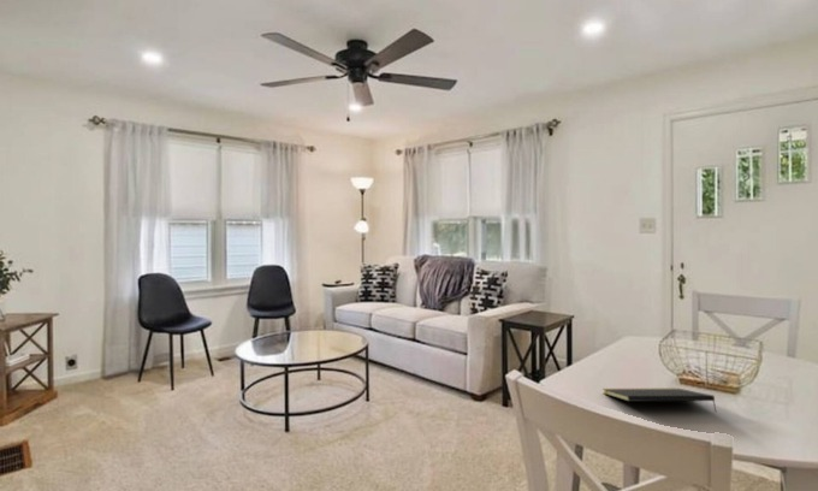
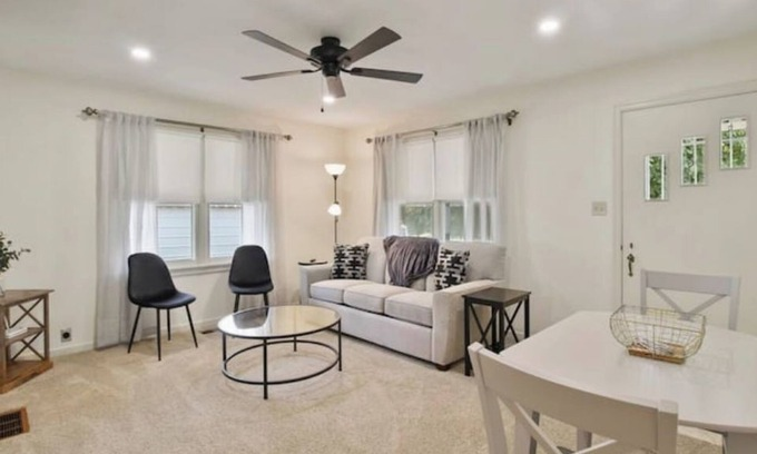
- notepad [601,388,718,414]
